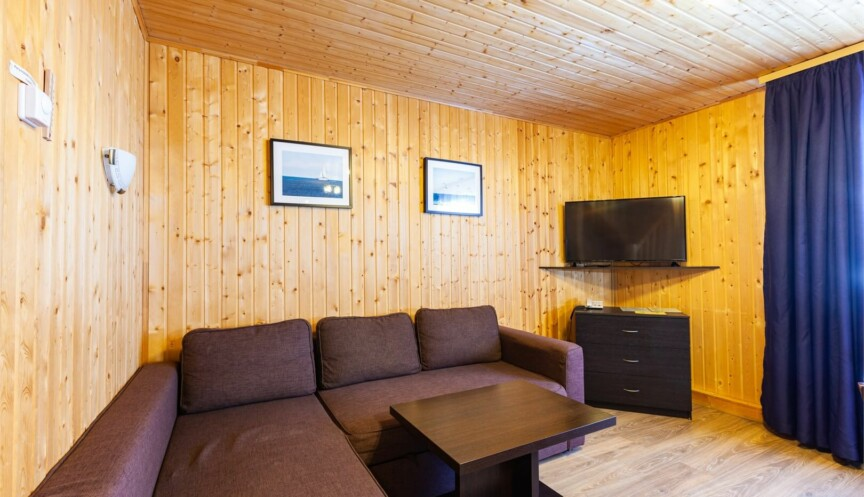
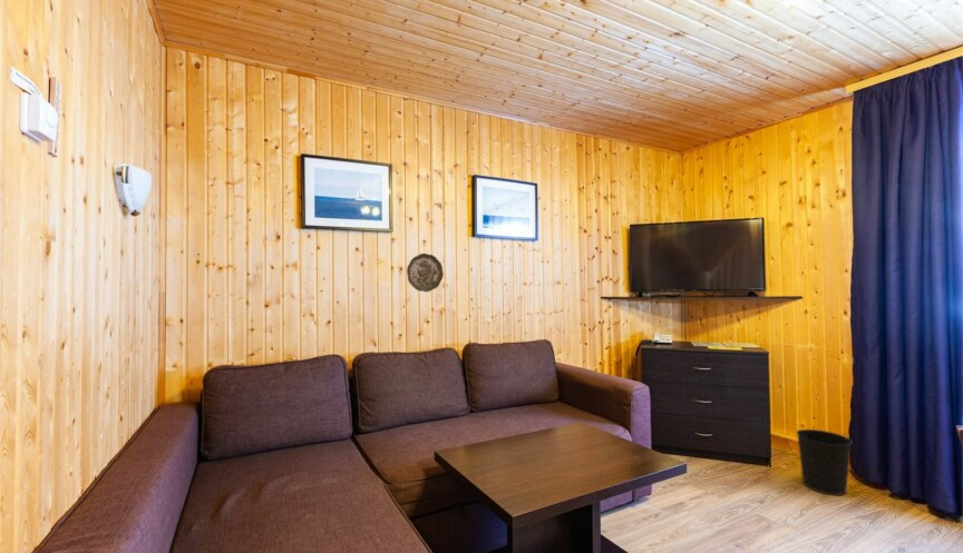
+ wastebasket [795,428,854,496]
+ decorative plate [406,253,445,293]
